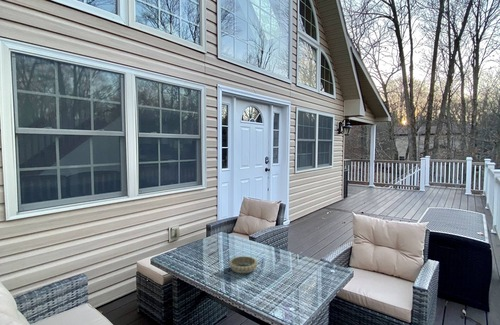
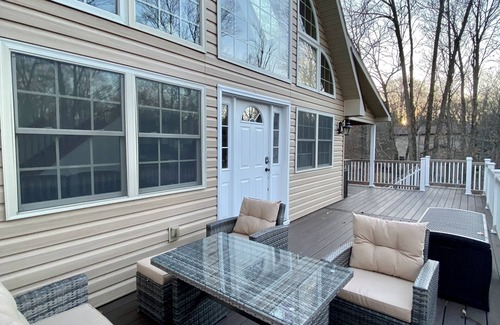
- decorative bowl [228,255,259,274]
